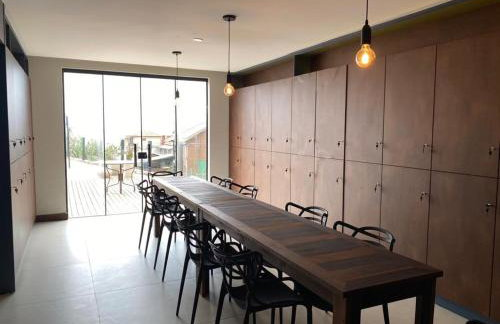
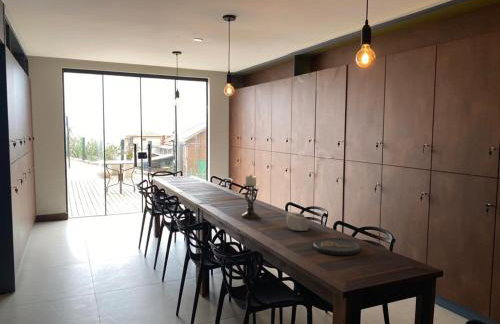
+ decorative bowl [285,211,310,232]
+ candle holder [240,174,261,220]
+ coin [313,237,361,256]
